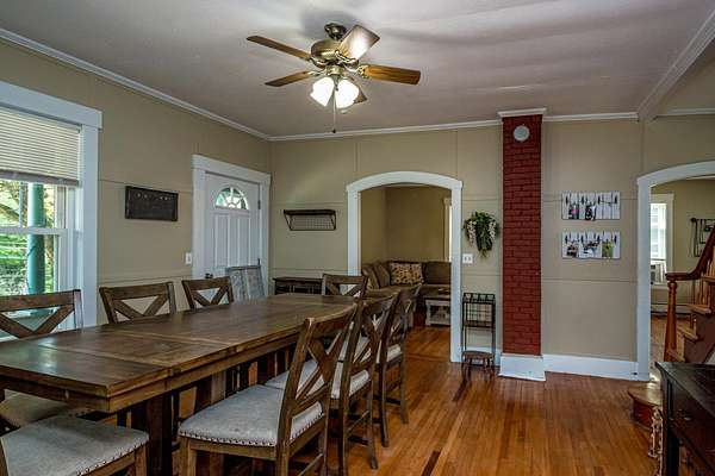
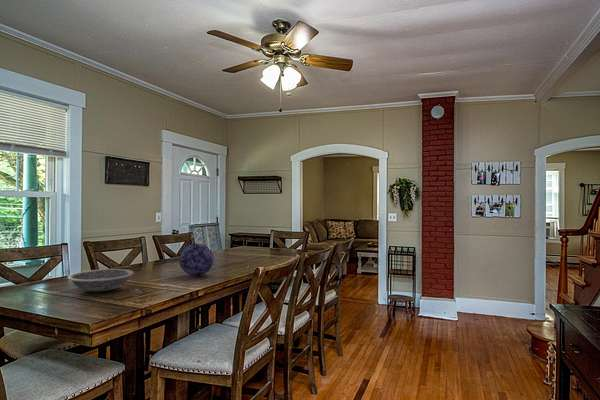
+ decorative ball [178,242,215,277]
+ bowl [66,268,135,293]
